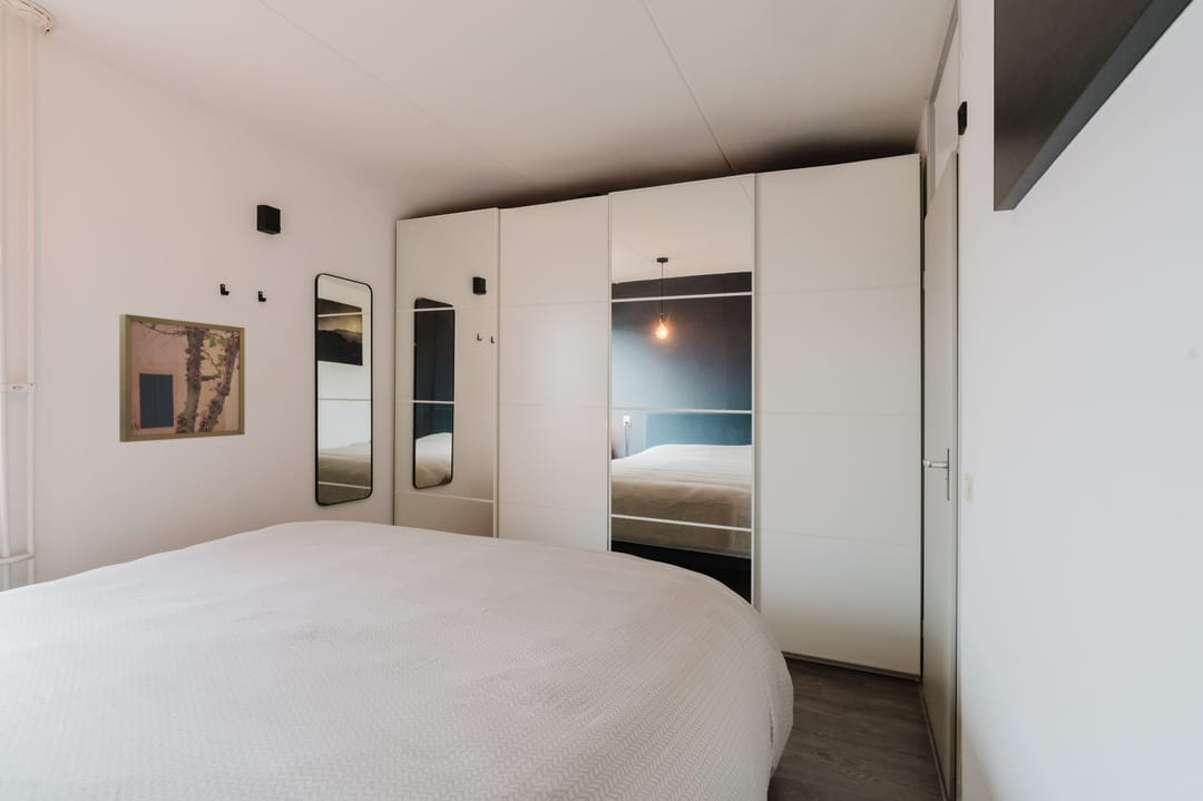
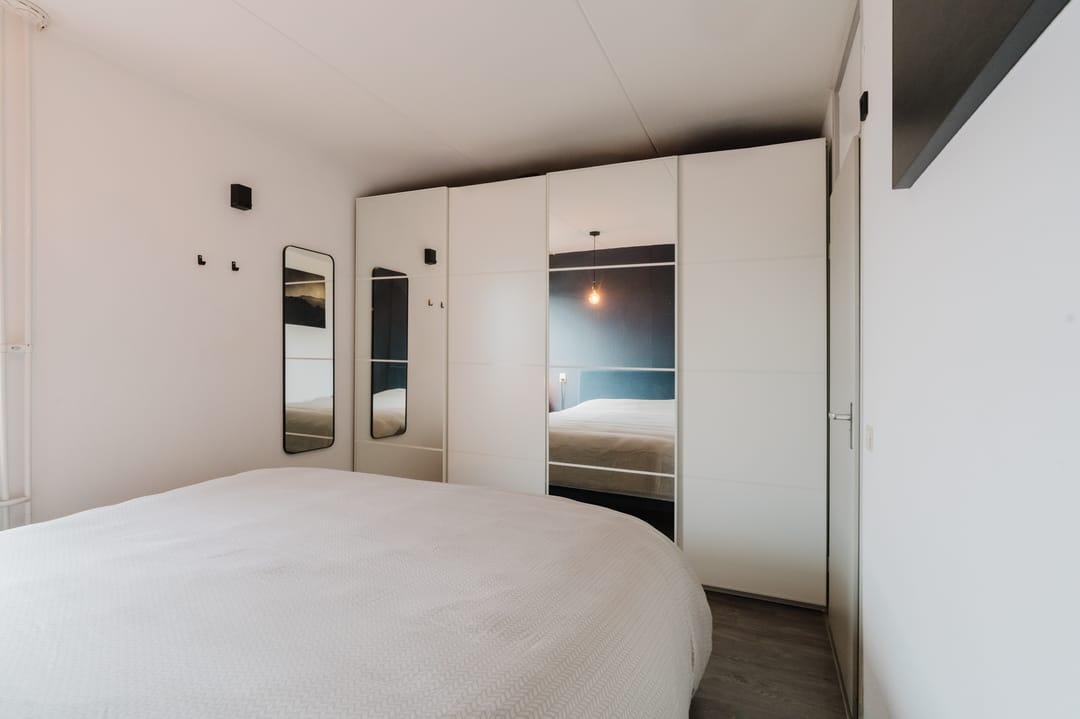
- wall art [118,313,246,443]
